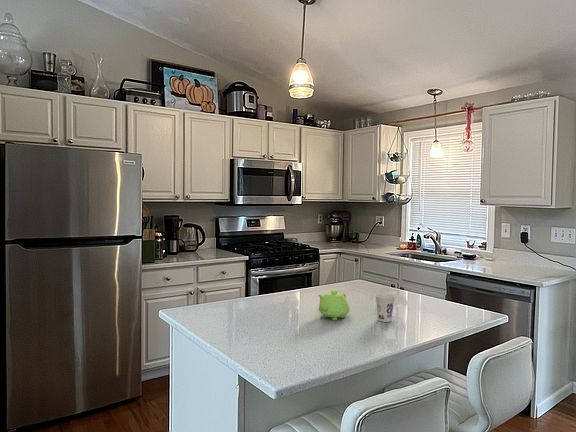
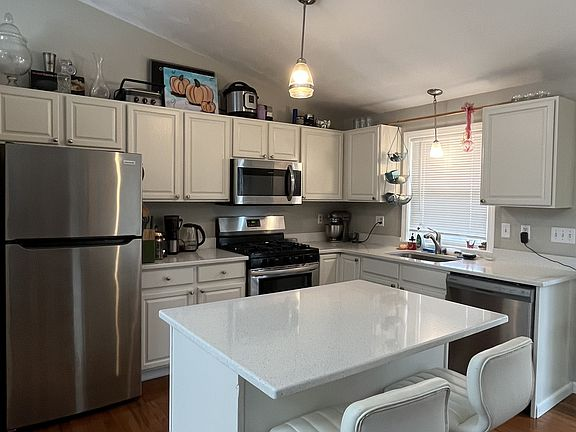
- teapot [318,289,350,322]
- cup [374,293,396,323]
